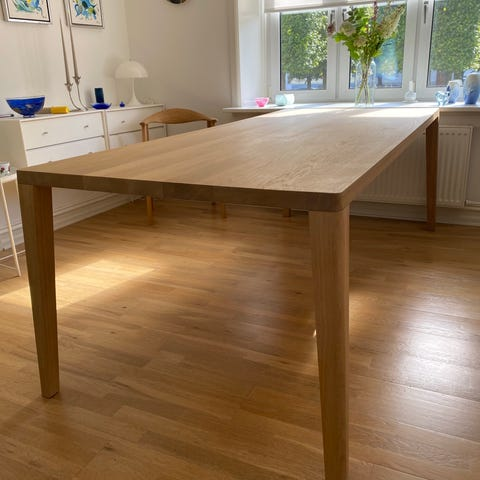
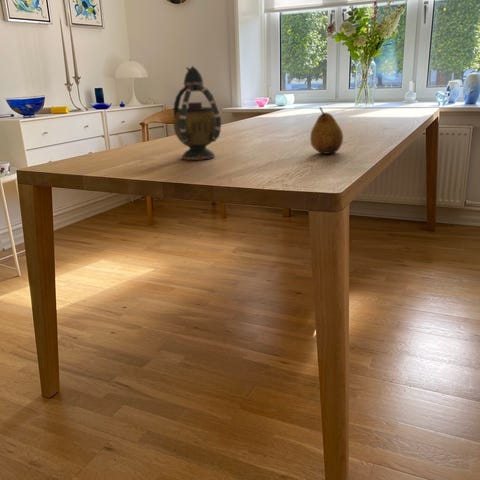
+ teapot [172,65,222,161]
+ fruit [309,106,344,155]
